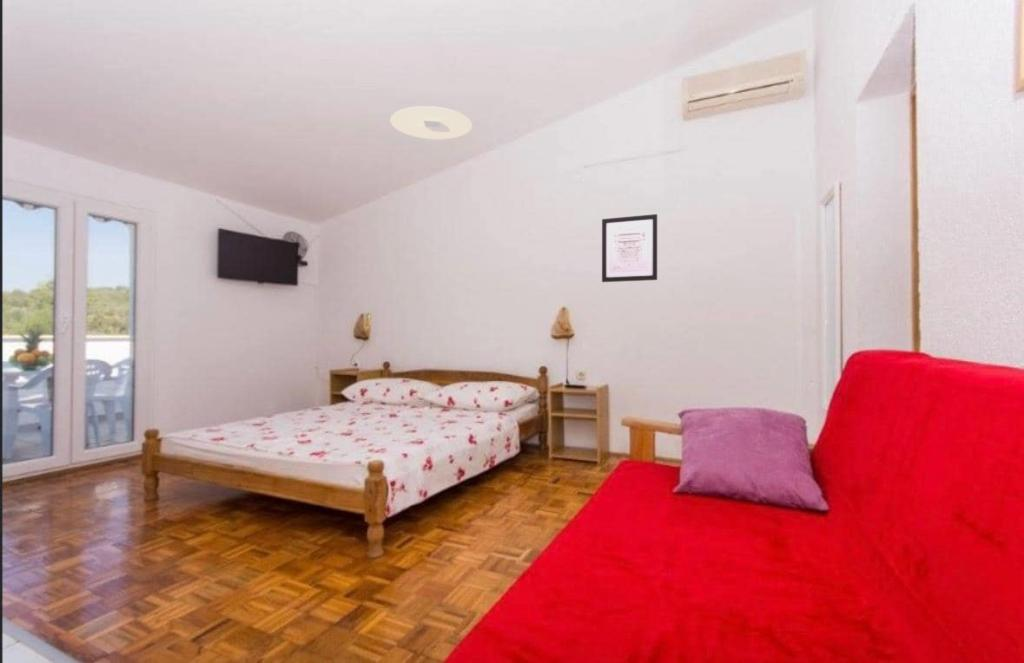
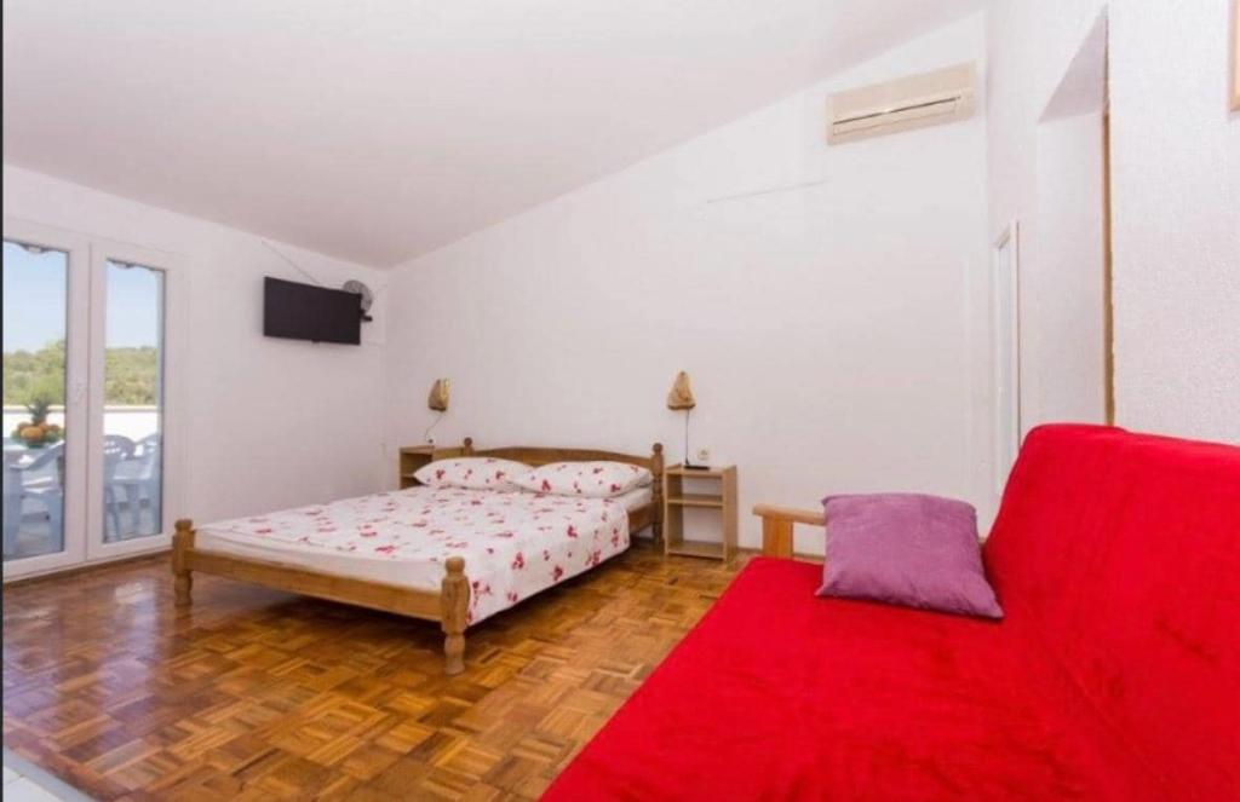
- ceiling light [390,105,473,141]
- wall art [601,213,658,283]
